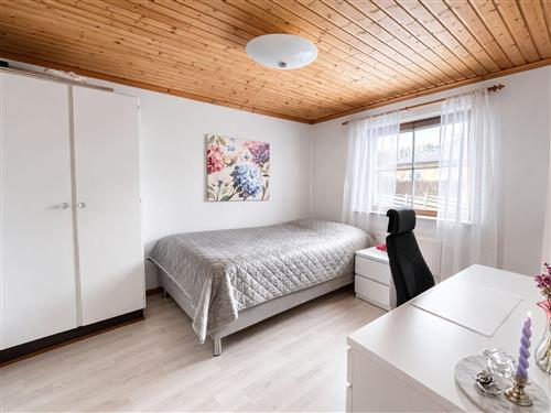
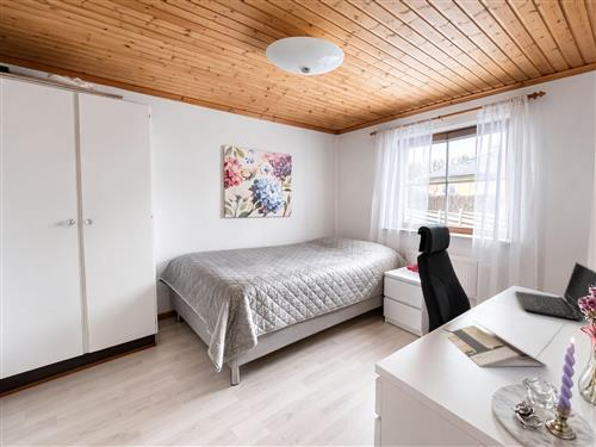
+ brochure [442,319,548,368]
+ laptop computer [514,261,596,322]
